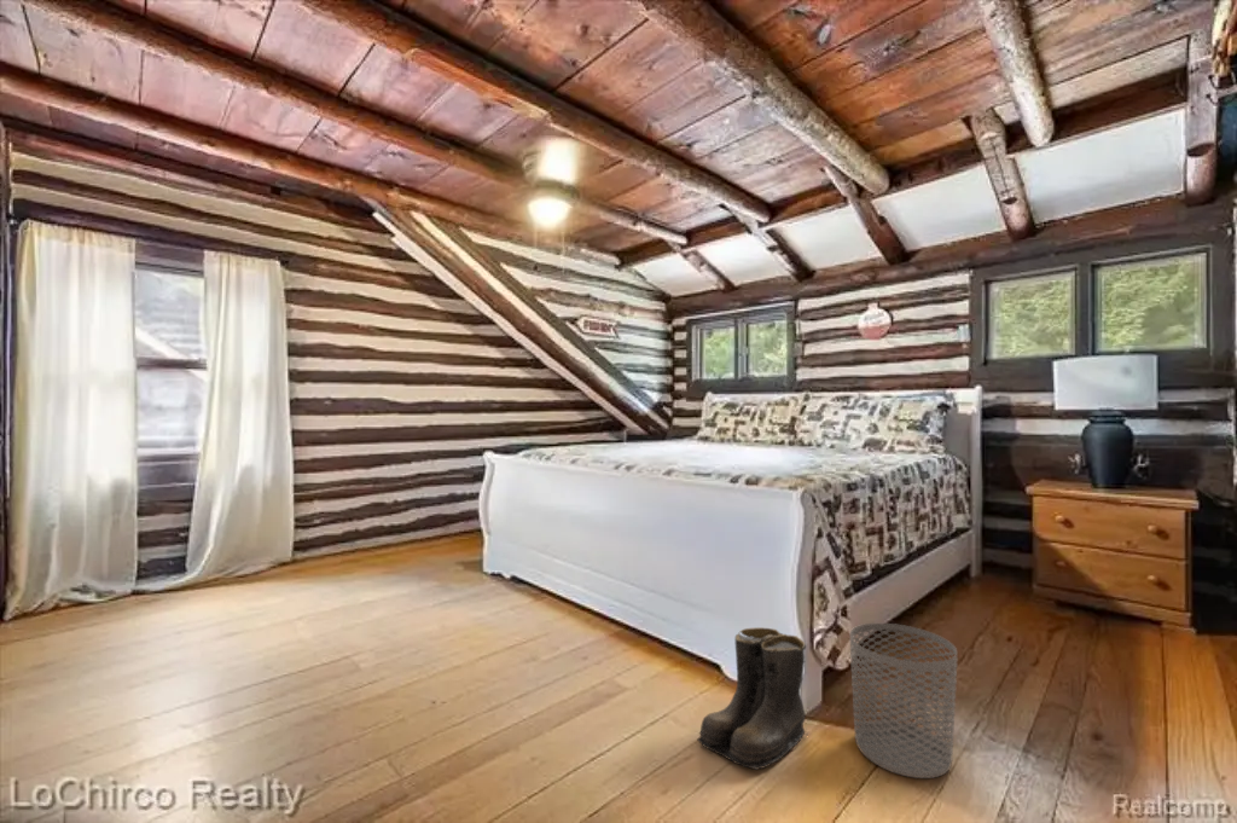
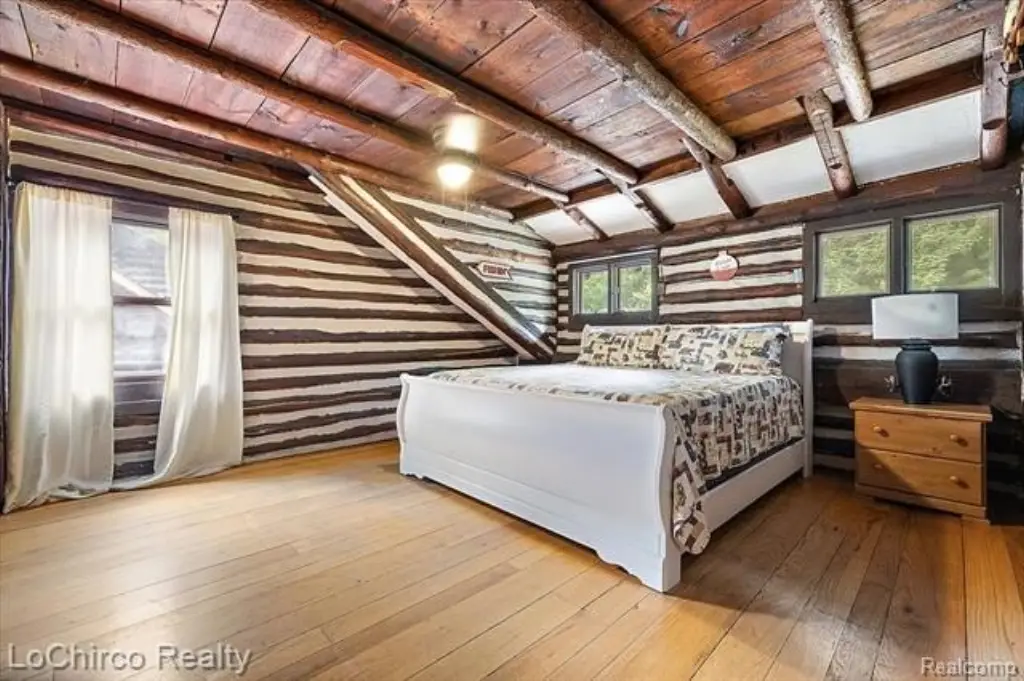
- boots [696,626,811,771]
- waste bin [849,622,958,779]
